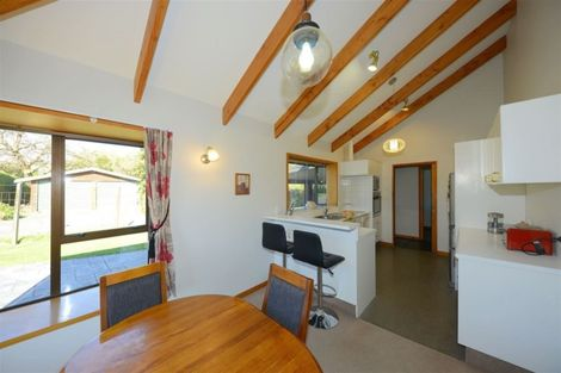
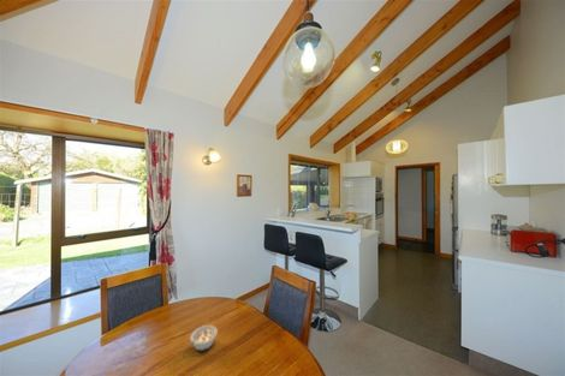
+ legume [185,324,219,352]
